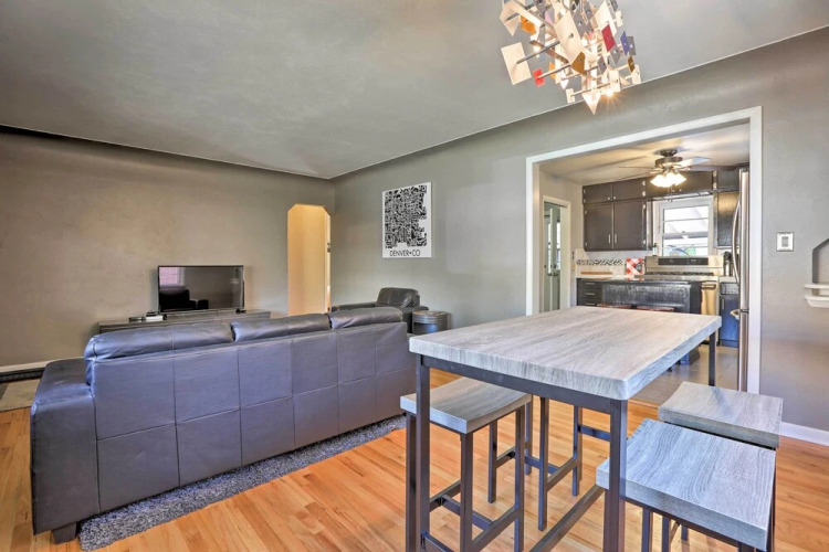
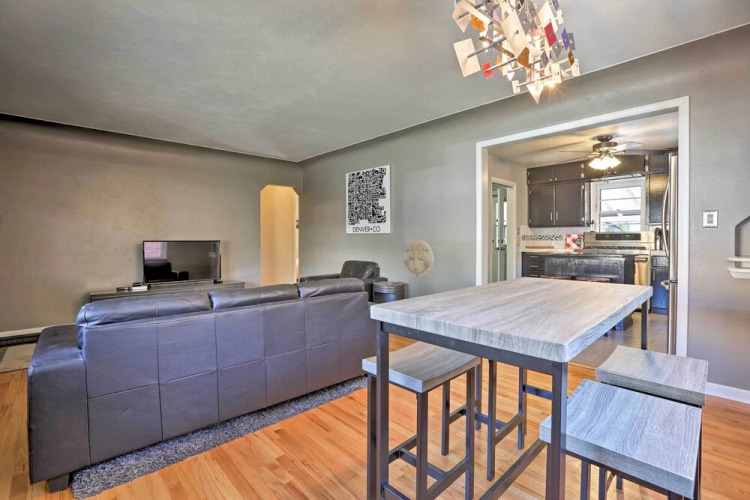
+ wall decoration [402,239,435,278]
